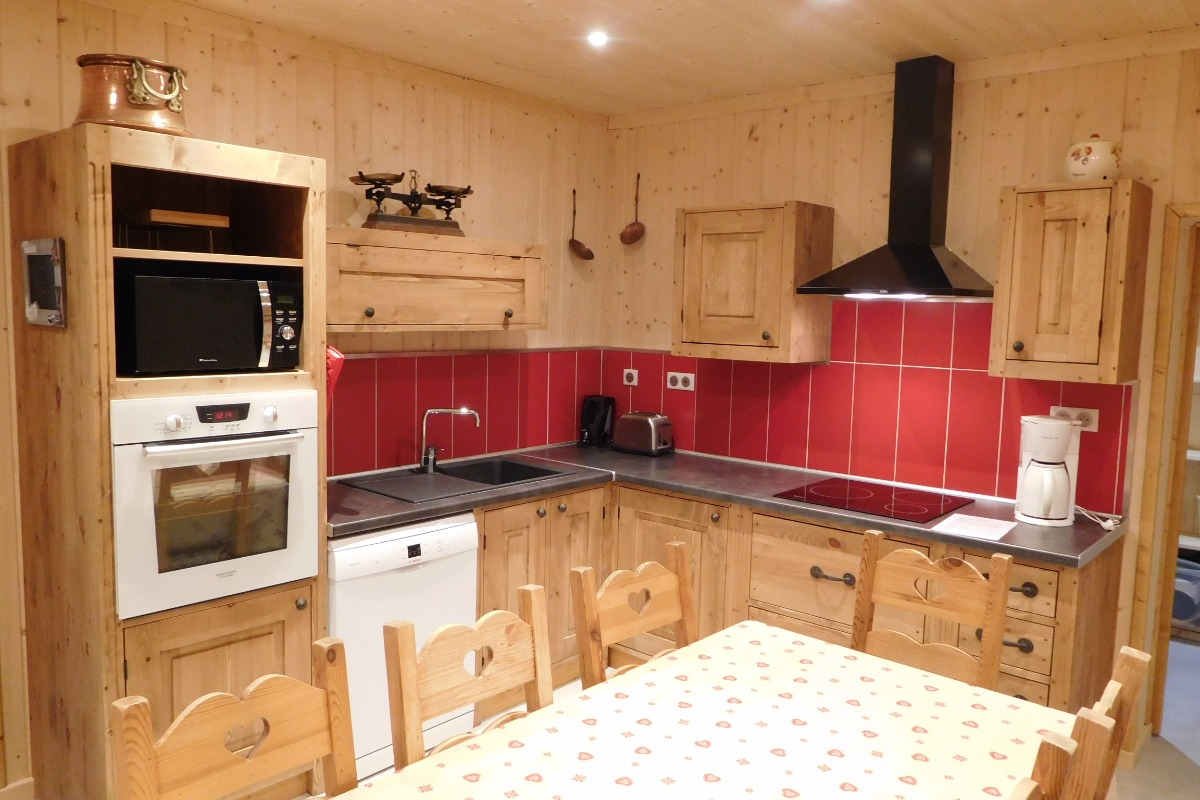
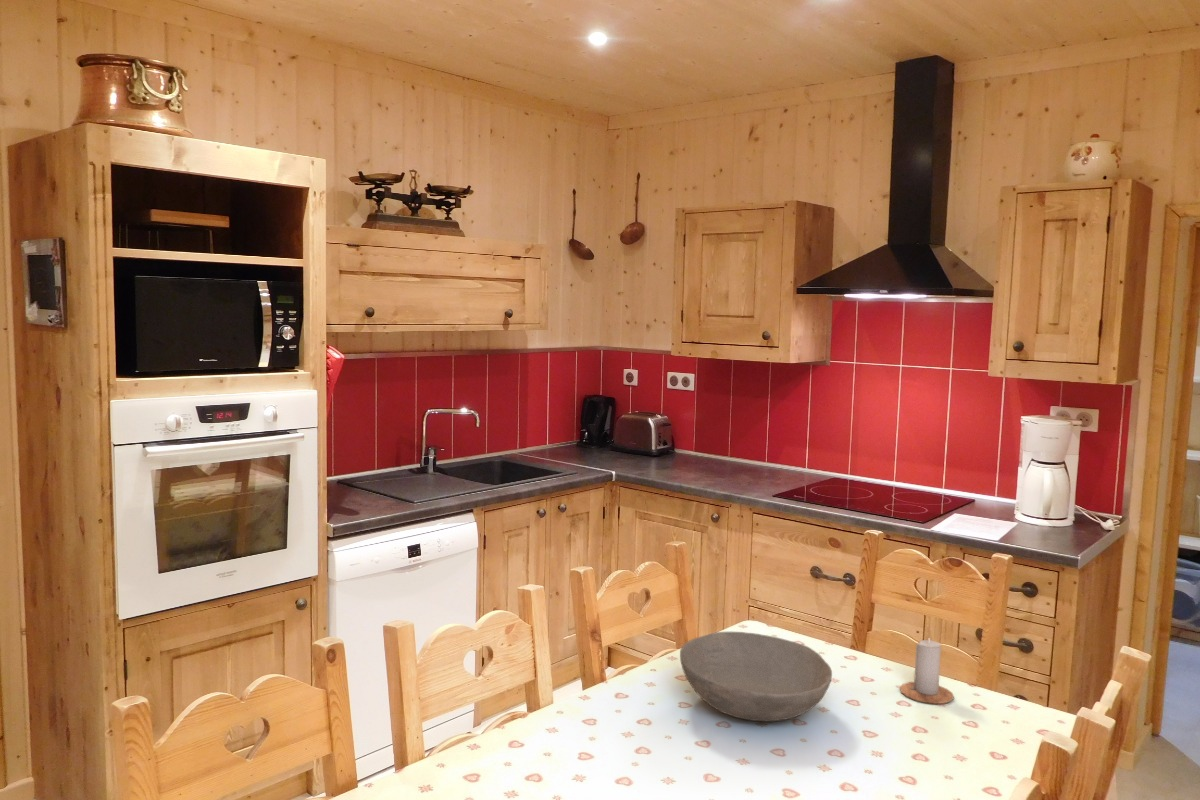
+ candle [899,639,955,705]
+ bowl [679,631,833,722]
